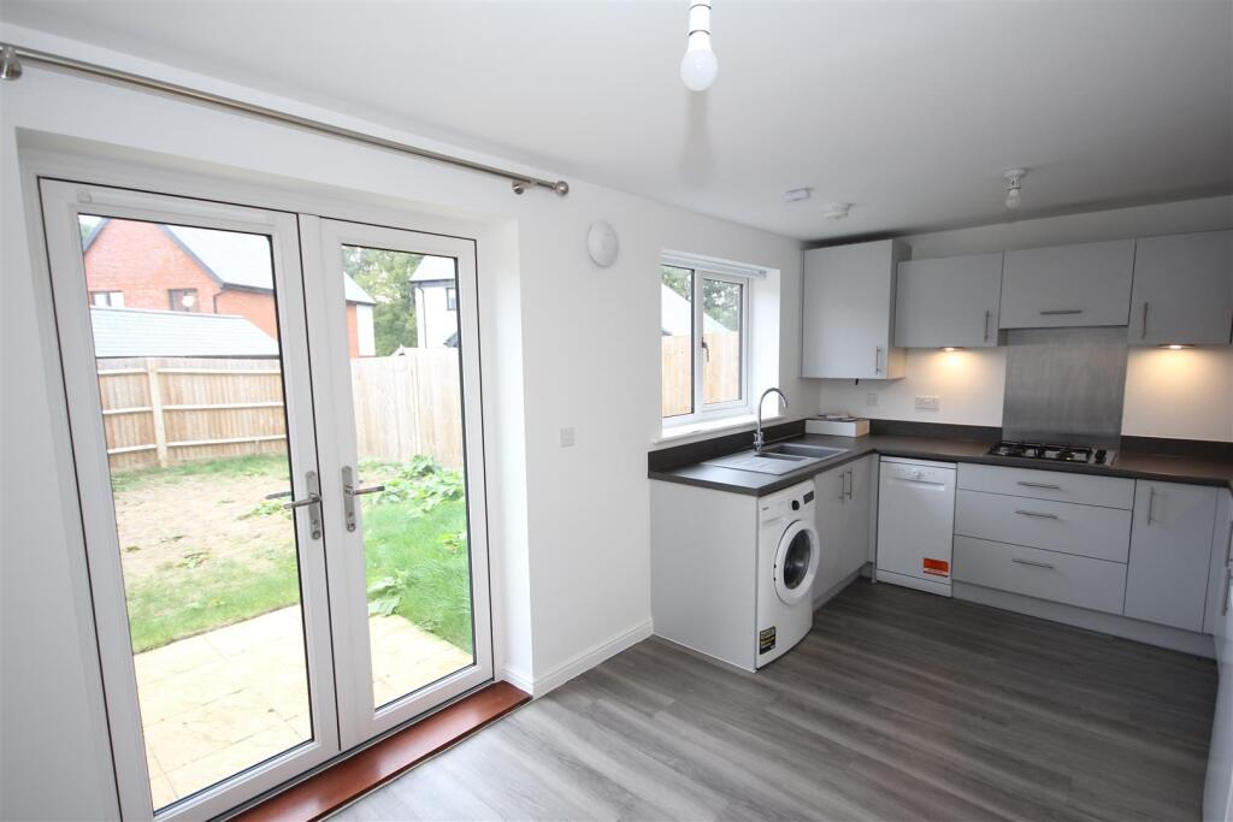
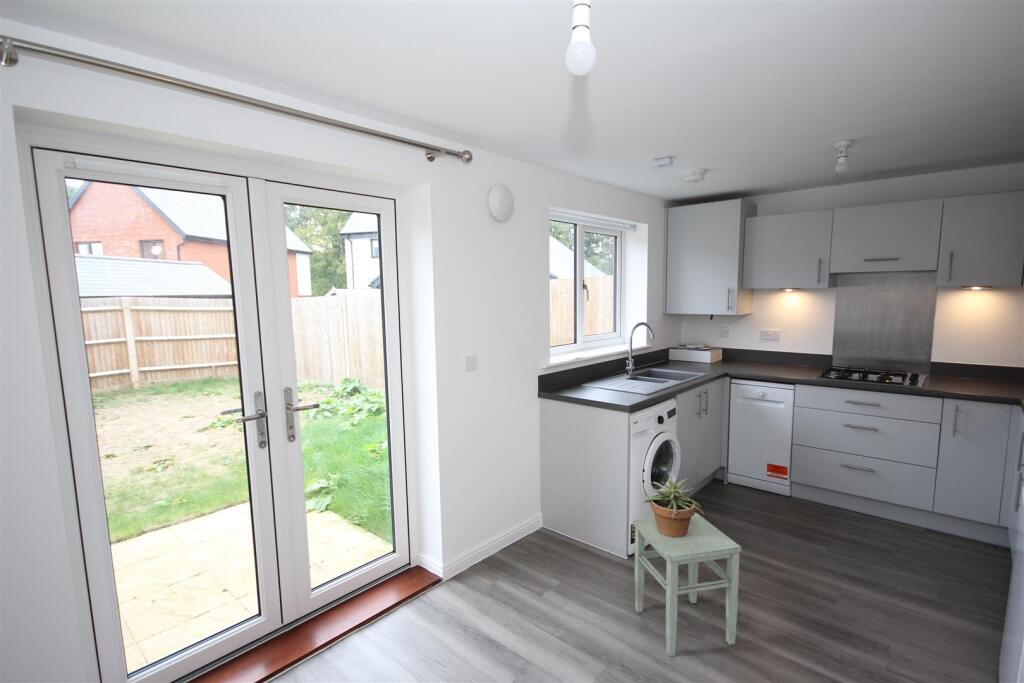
+ stool [632,512,742,657]
+ potted plant [641,470,705,538]
